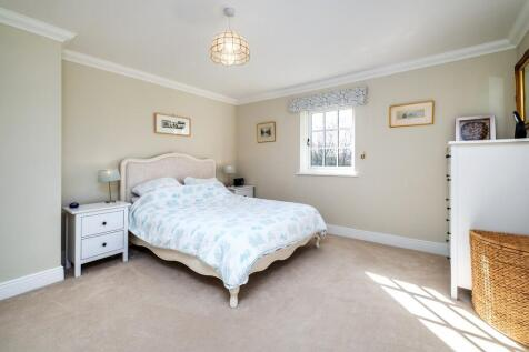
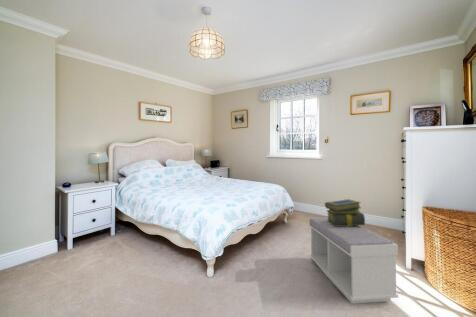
+ stack of books [324,198,366,227]
+ bench [308,216,399,304]
